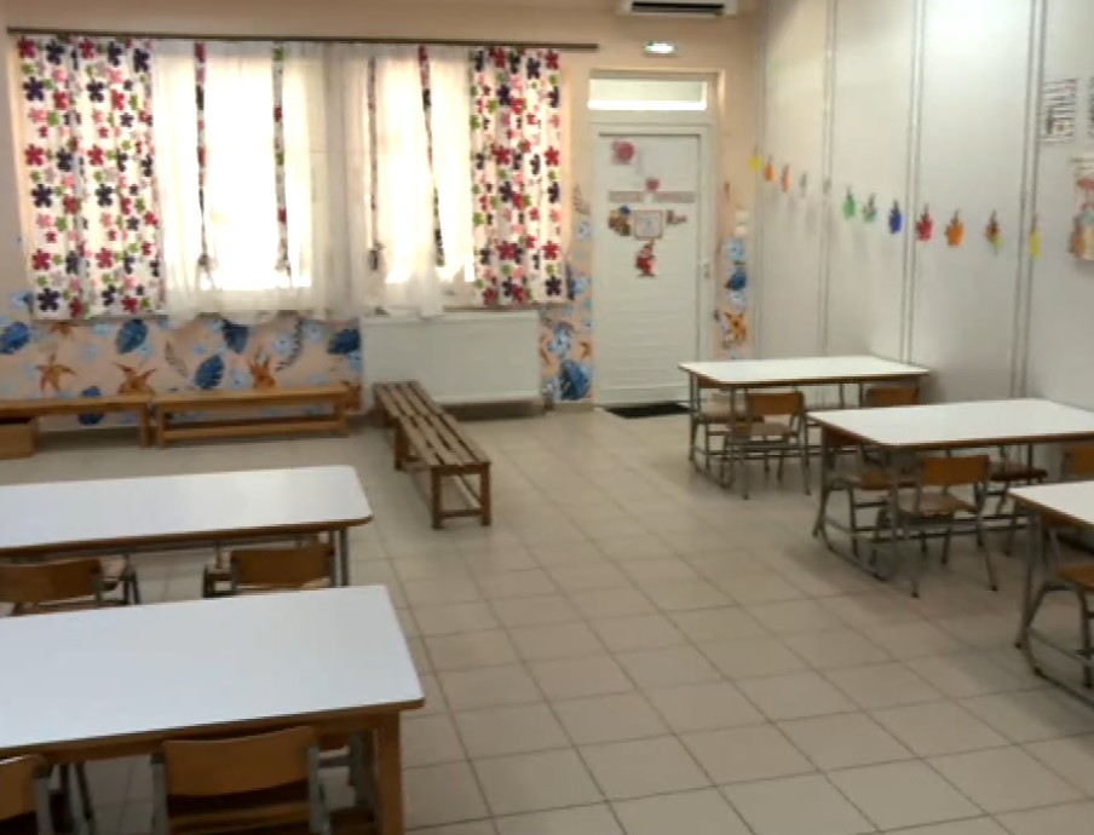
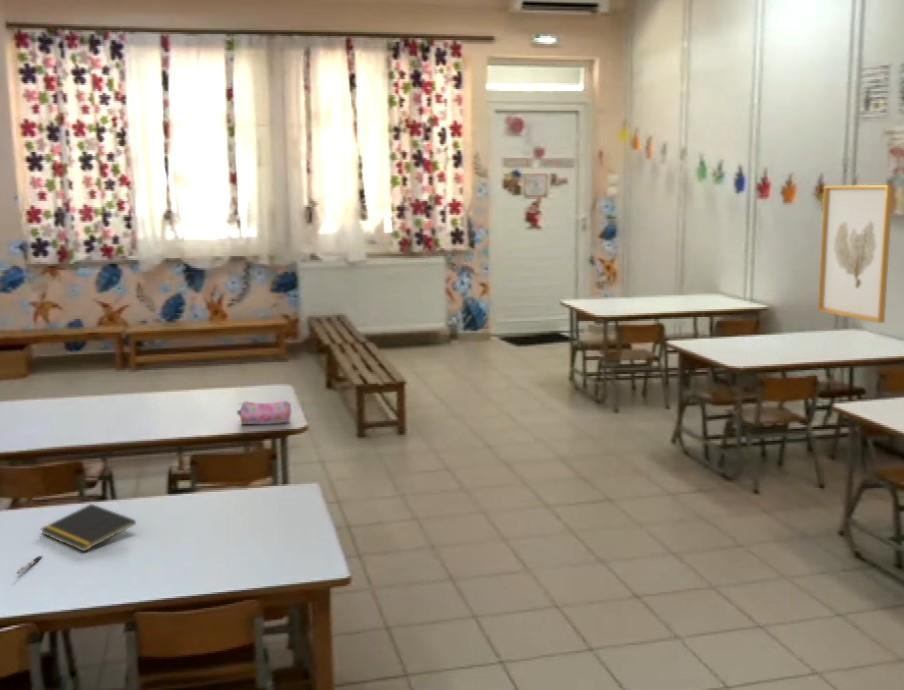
+ wall art [817,184,894,324]
+ notepad [40,503,137,552]
+ pen [16,554,44,575]
+ pencil case [236,399,292,424]
